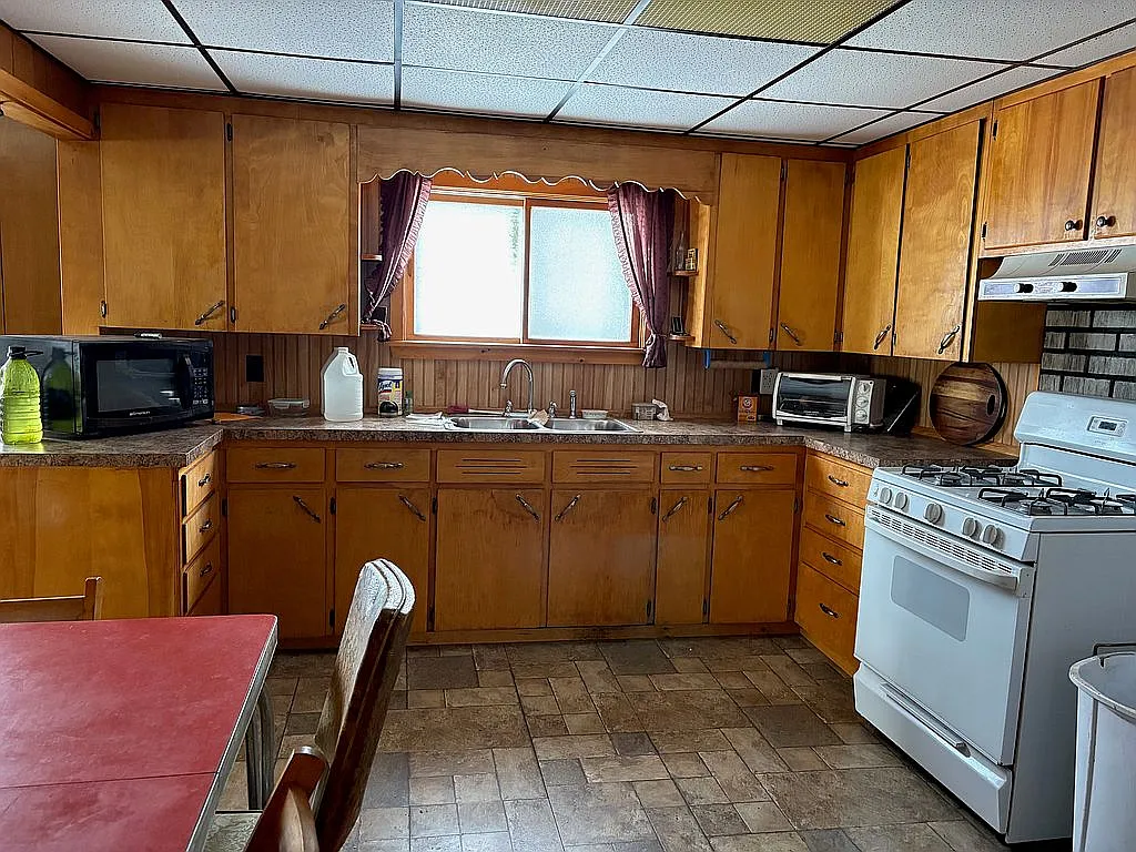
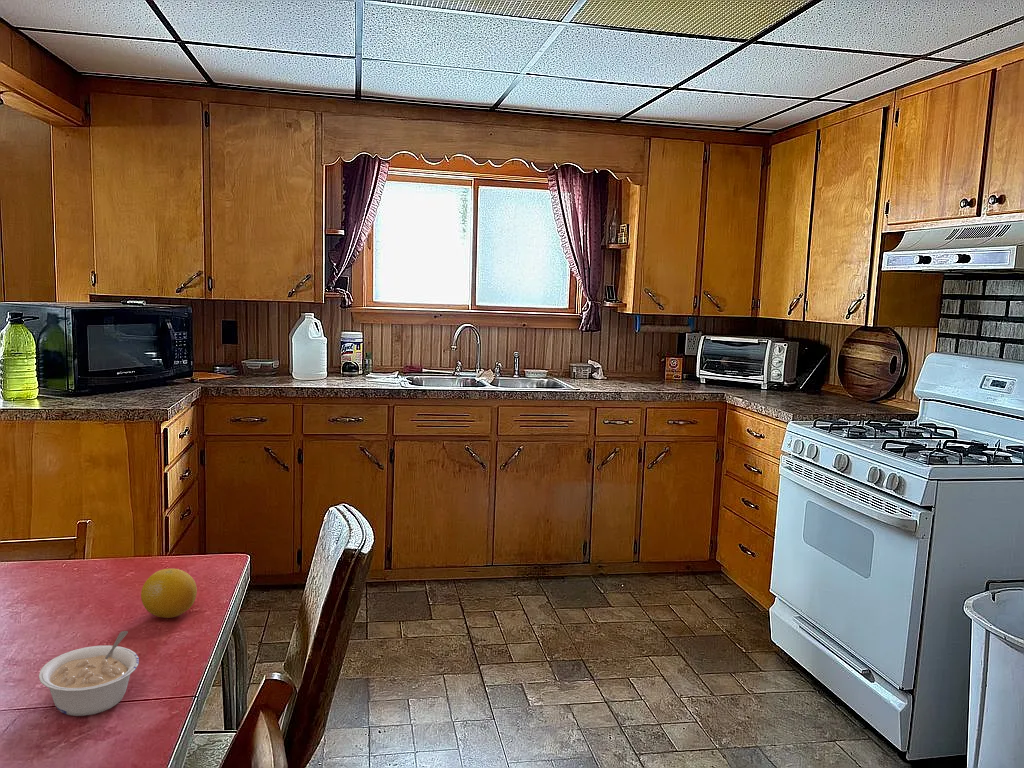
+ fruit [140,568,198,619]
+ legume [38,630,140,717]
